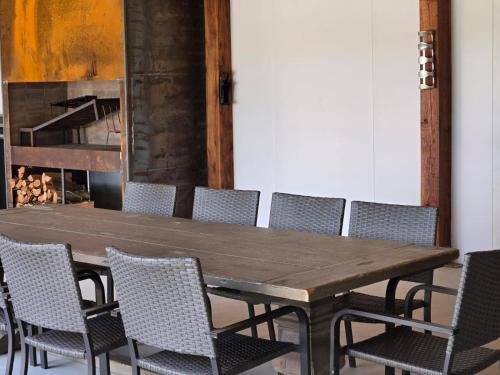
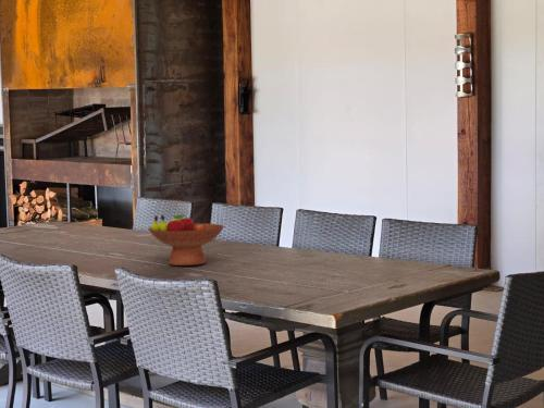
+ fruit bowl [147,213,225,267]
